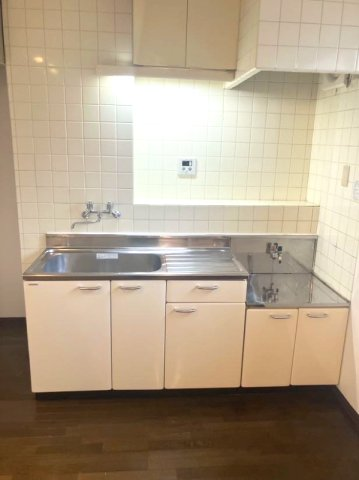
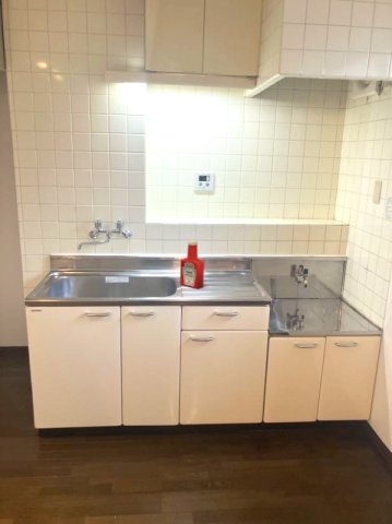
+ soap bottle [179,239,205,289]
